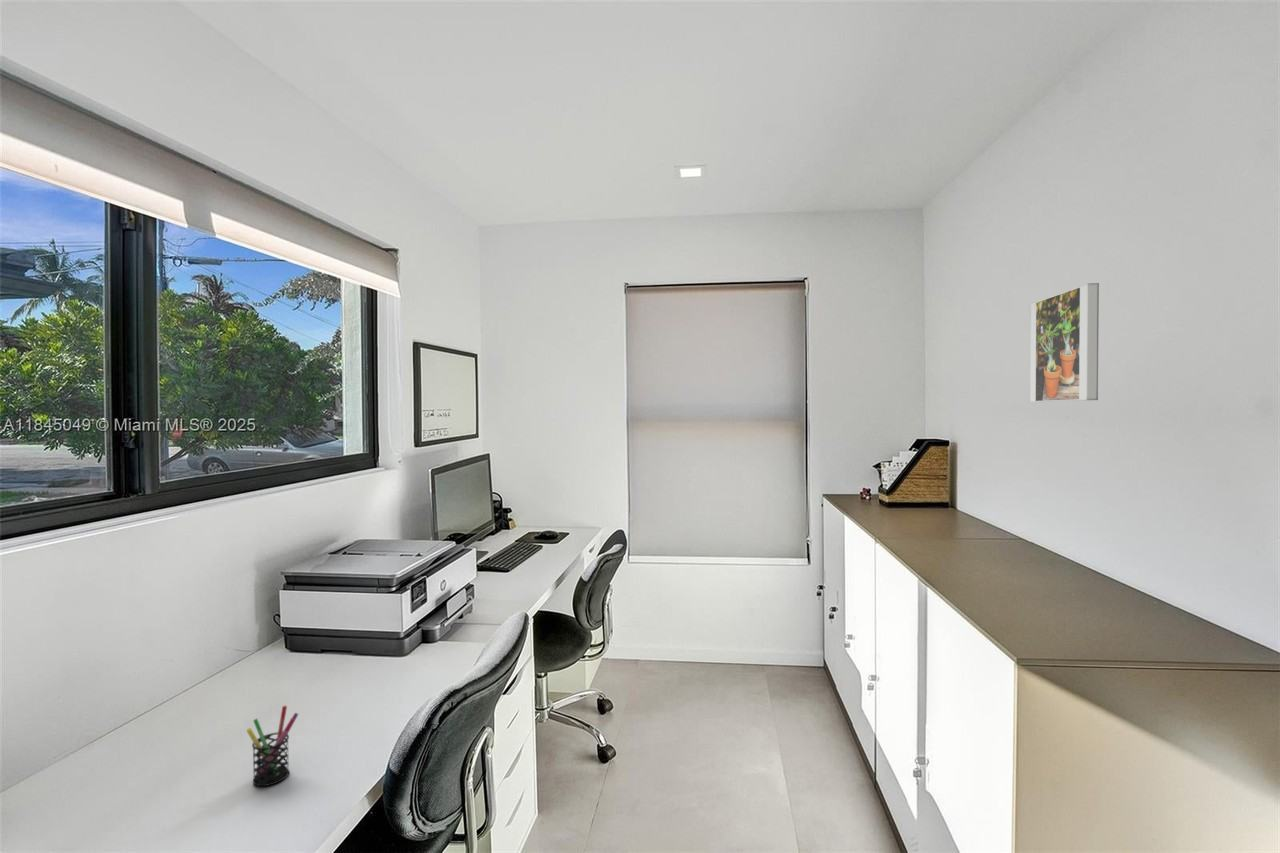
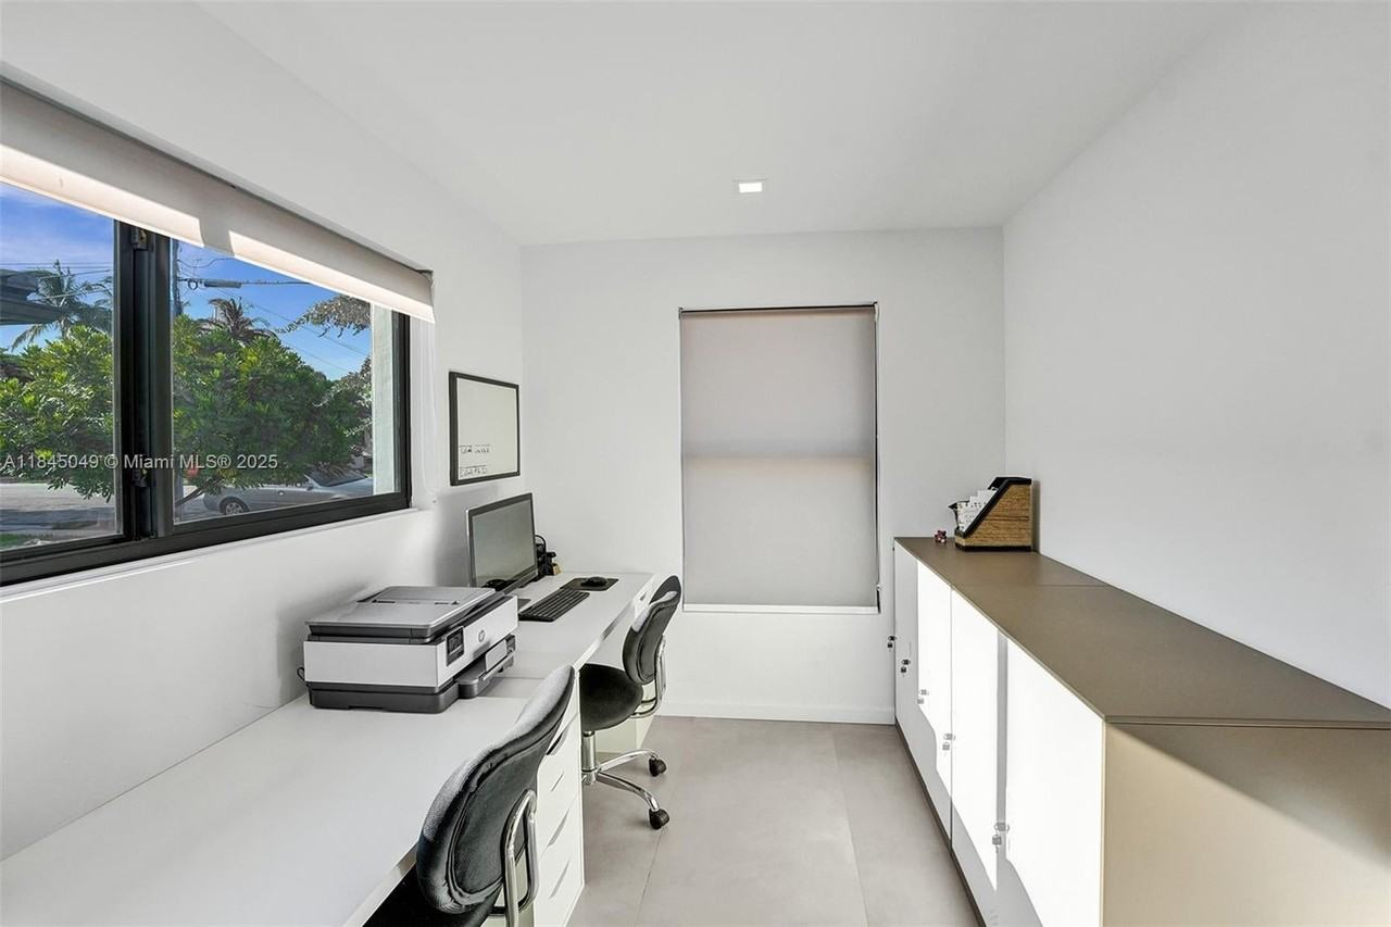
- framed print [1028,282,1100,403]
- pen holder [246,705,299,787]
